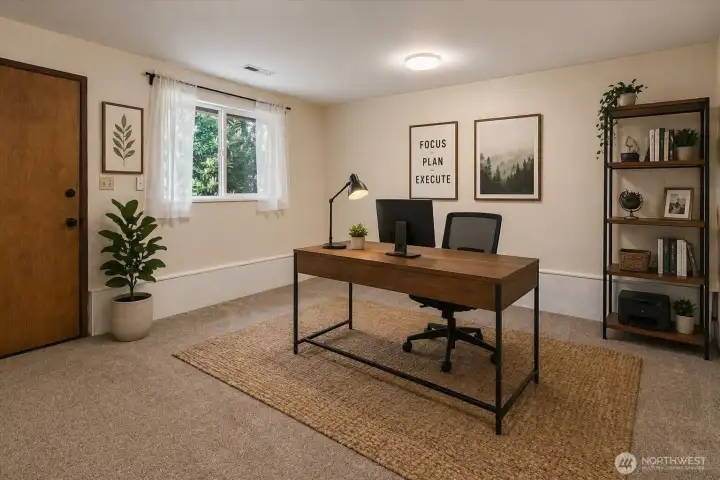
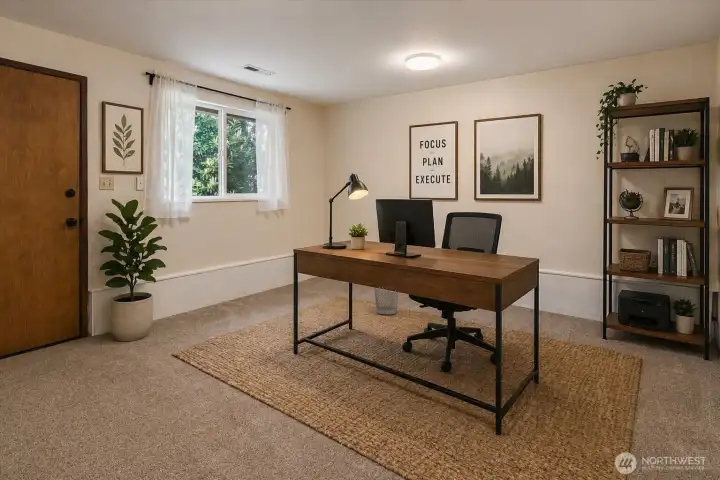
+ wastebasket [373,287,399,315]
